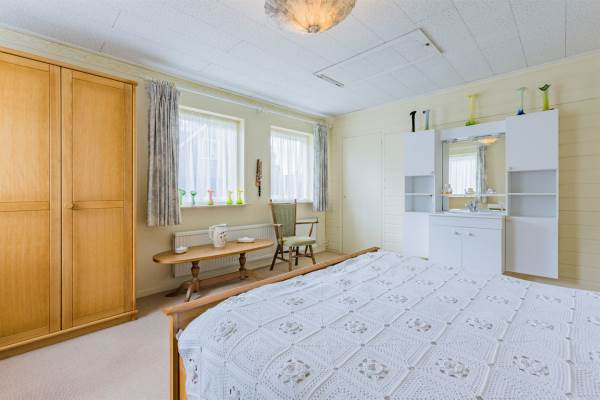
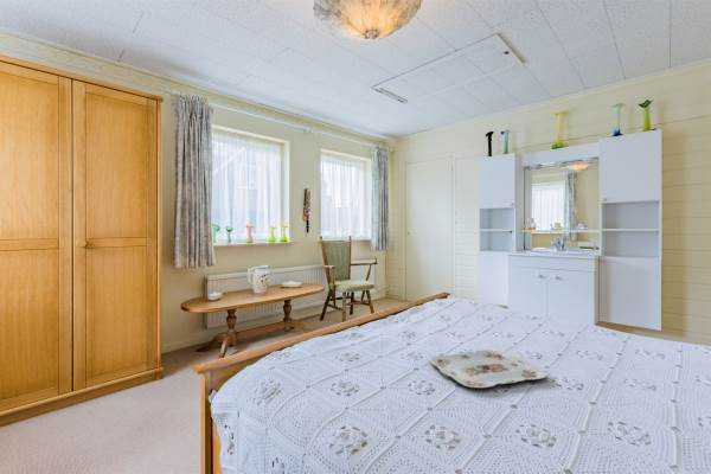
+ serving tray [429,348,547,389]
